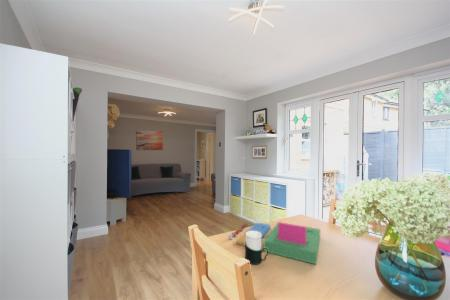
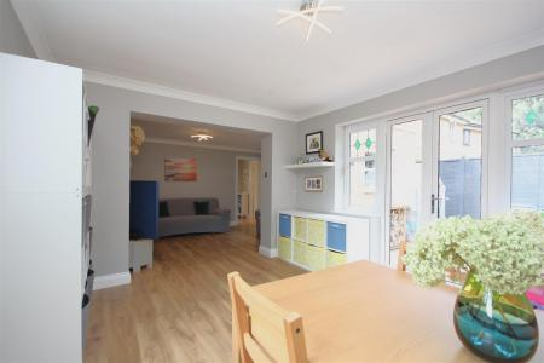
- board game [228,221,321,265]
- cup [244,231,269,266]
